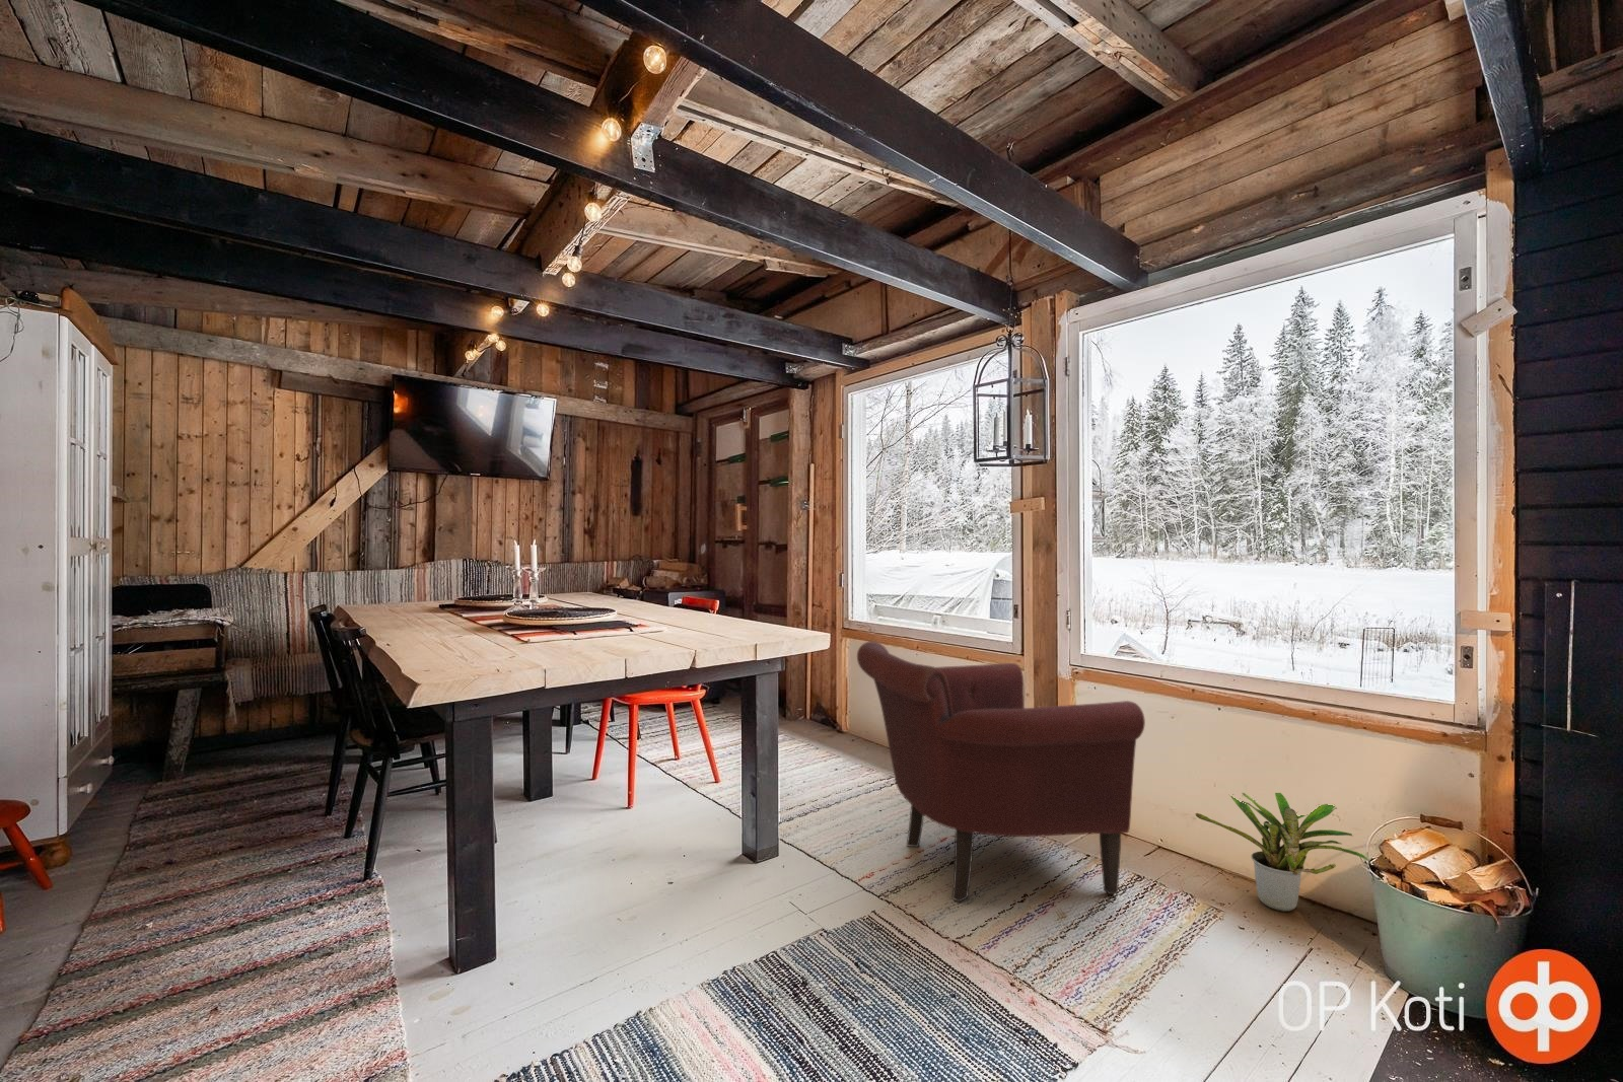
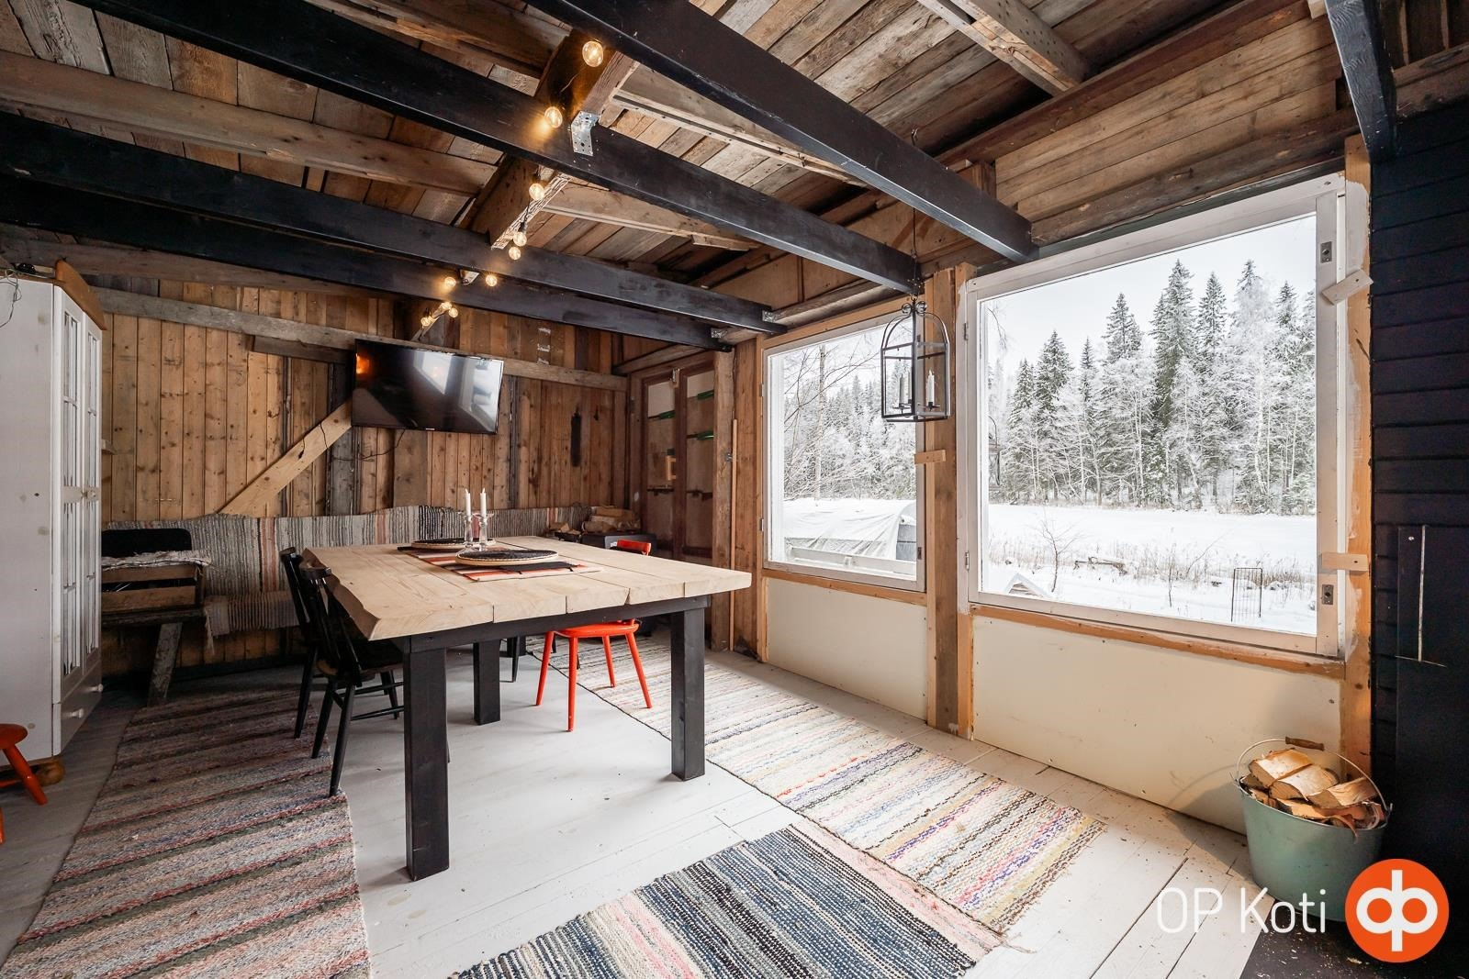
- leather [856,640,1146,903]
- potted plant [1194,792,1371,913]
